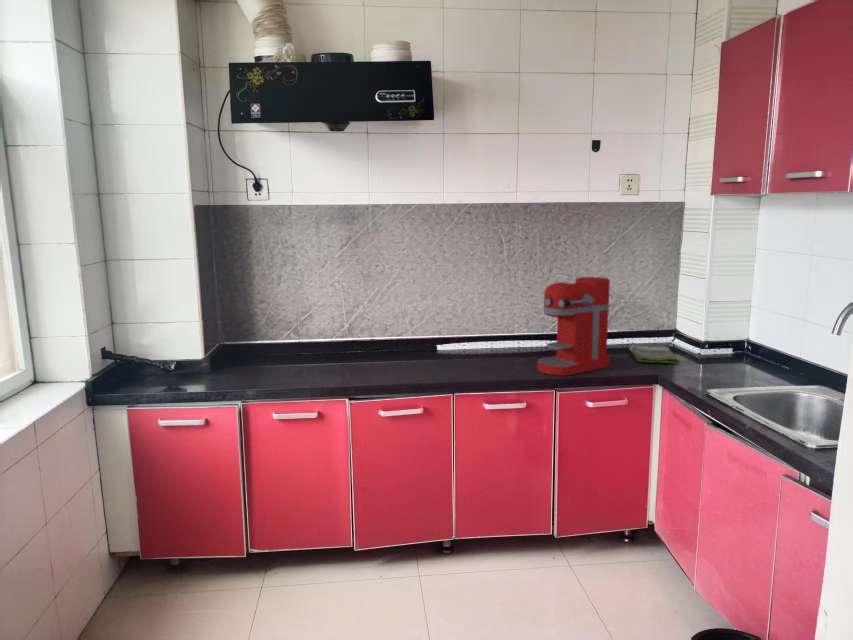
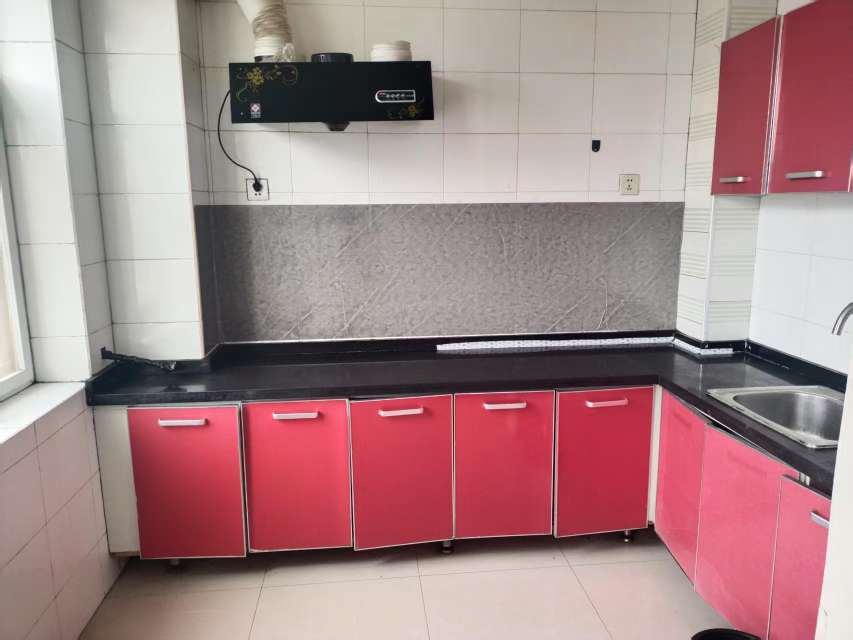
- dish towel [628,342,681,365]
- coffee maker [536,276,611,377]
